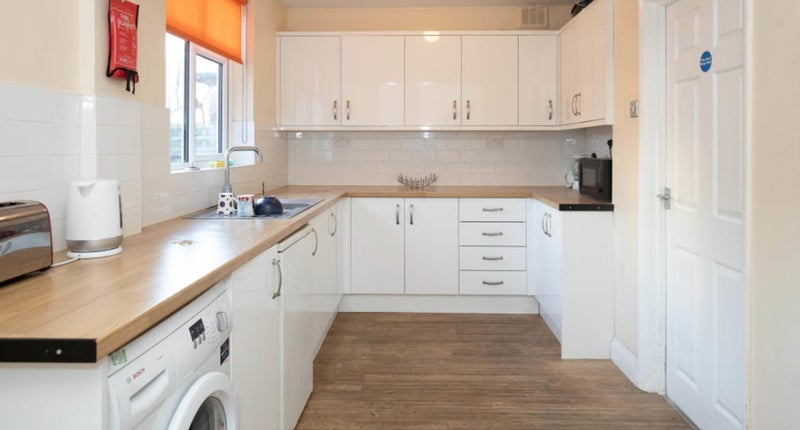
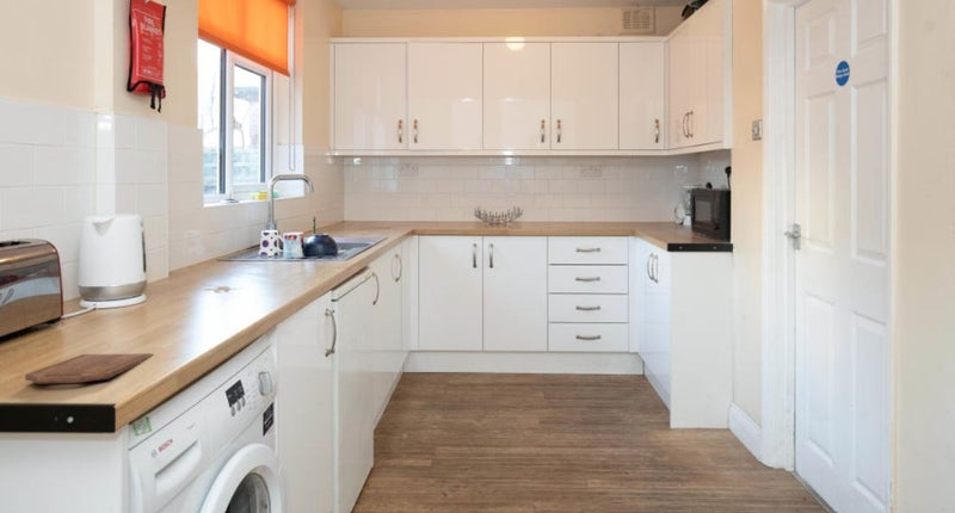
+ cutting board [24,352,154,384]
